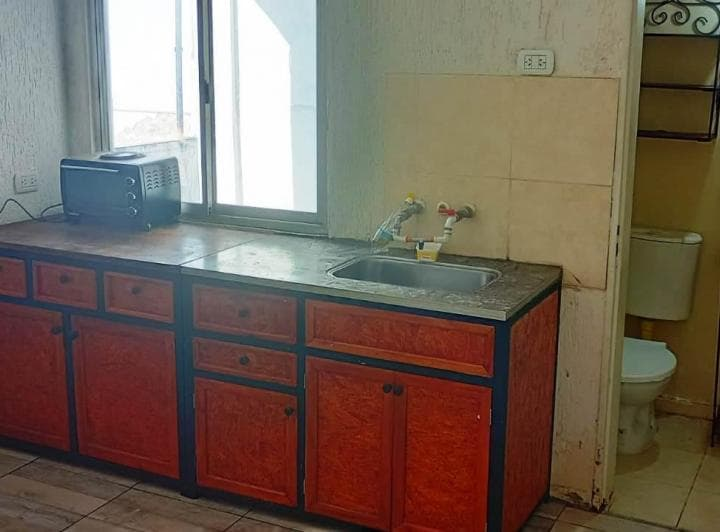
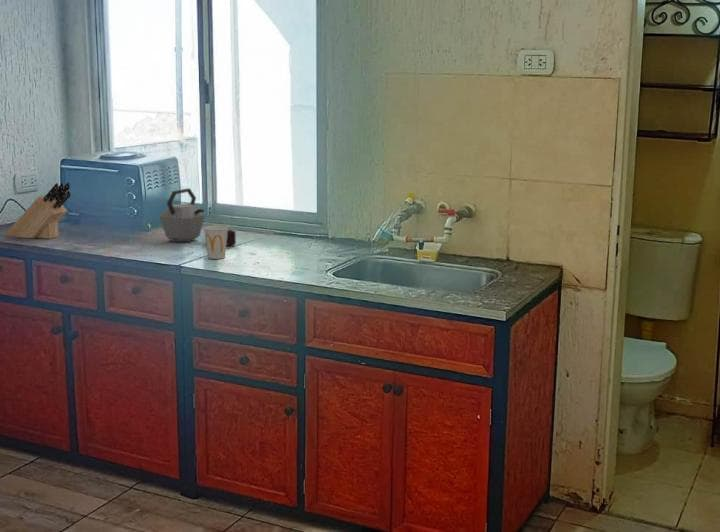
+ knife block [4,181,72,240]
+ kettle [158,187,237,247]
+ cup [203,225,229,260]
